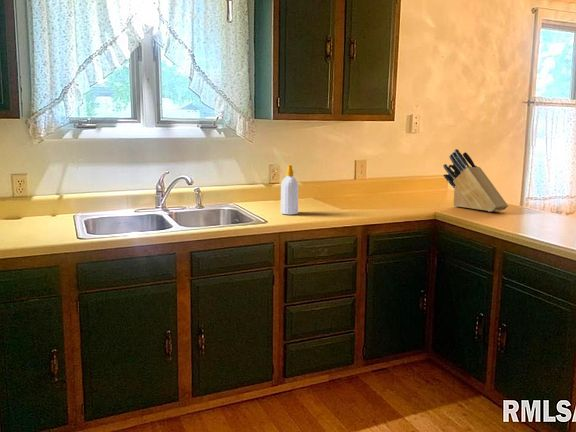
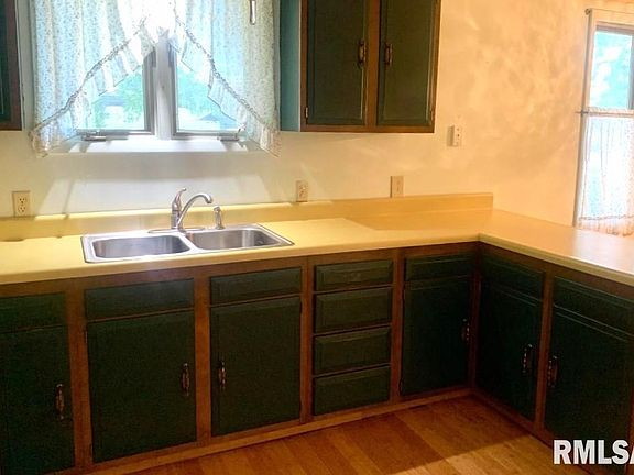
- soap bottle [280,163,299,215]
- knife block [442,148,509,213]
